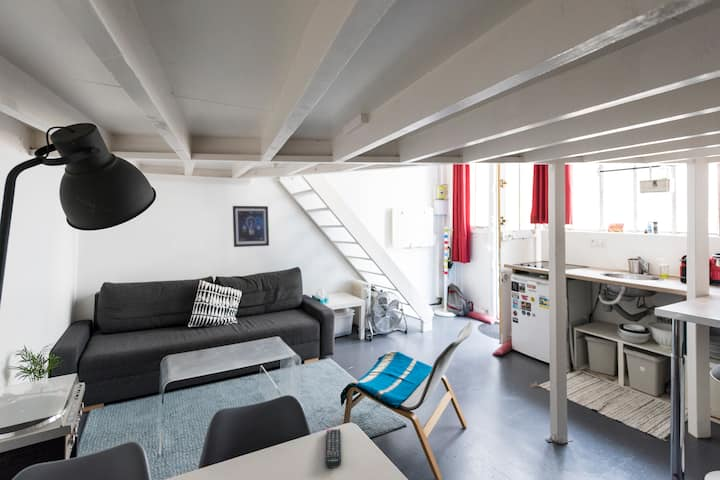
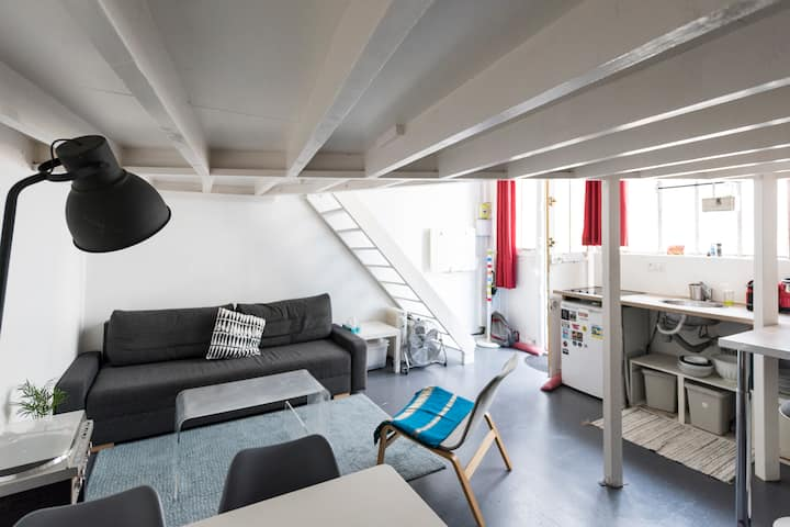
- remote control [324,428,342,469]
- wall art [232,205,270,248]
